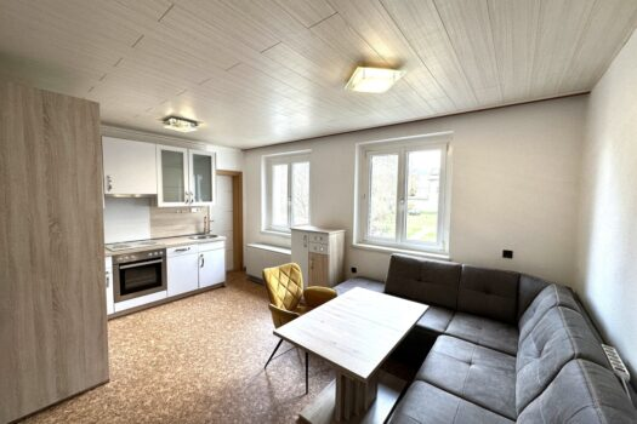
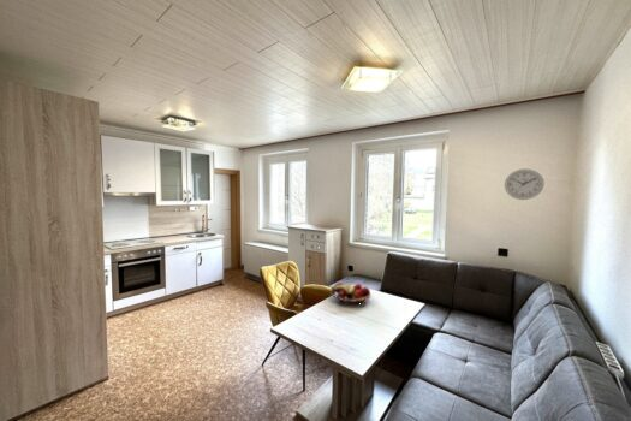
+ fruit basket [329,281,373,306]
+ wall clock [504,167,546,201]
